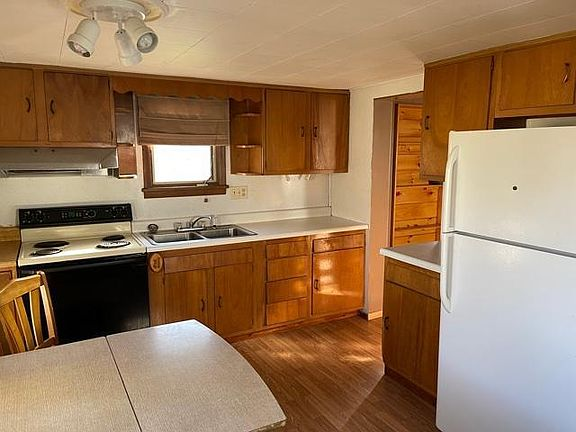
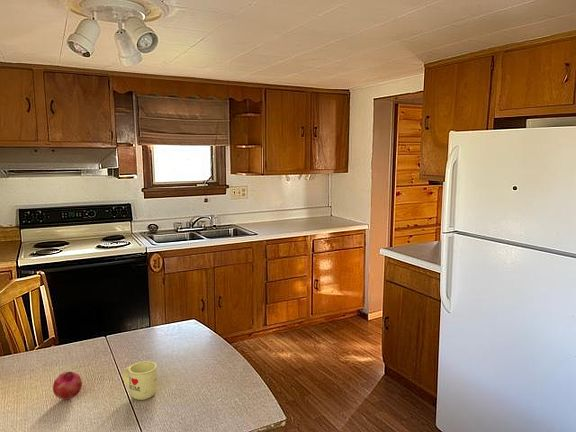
+ fruit [52,371,83,400]
+ mug [122,360,158,401]
